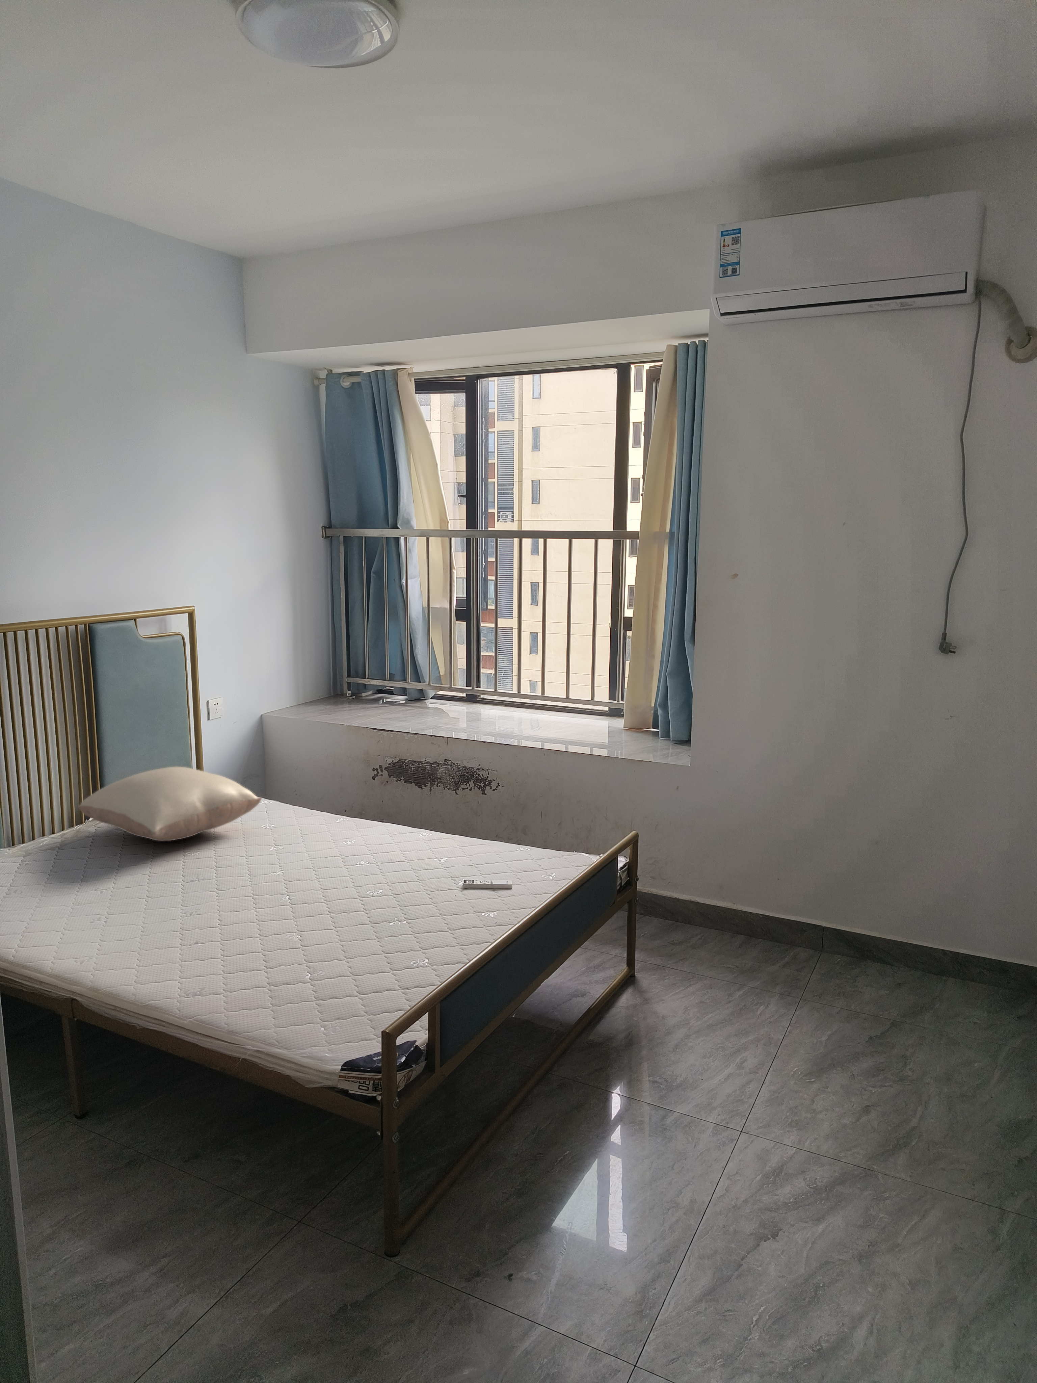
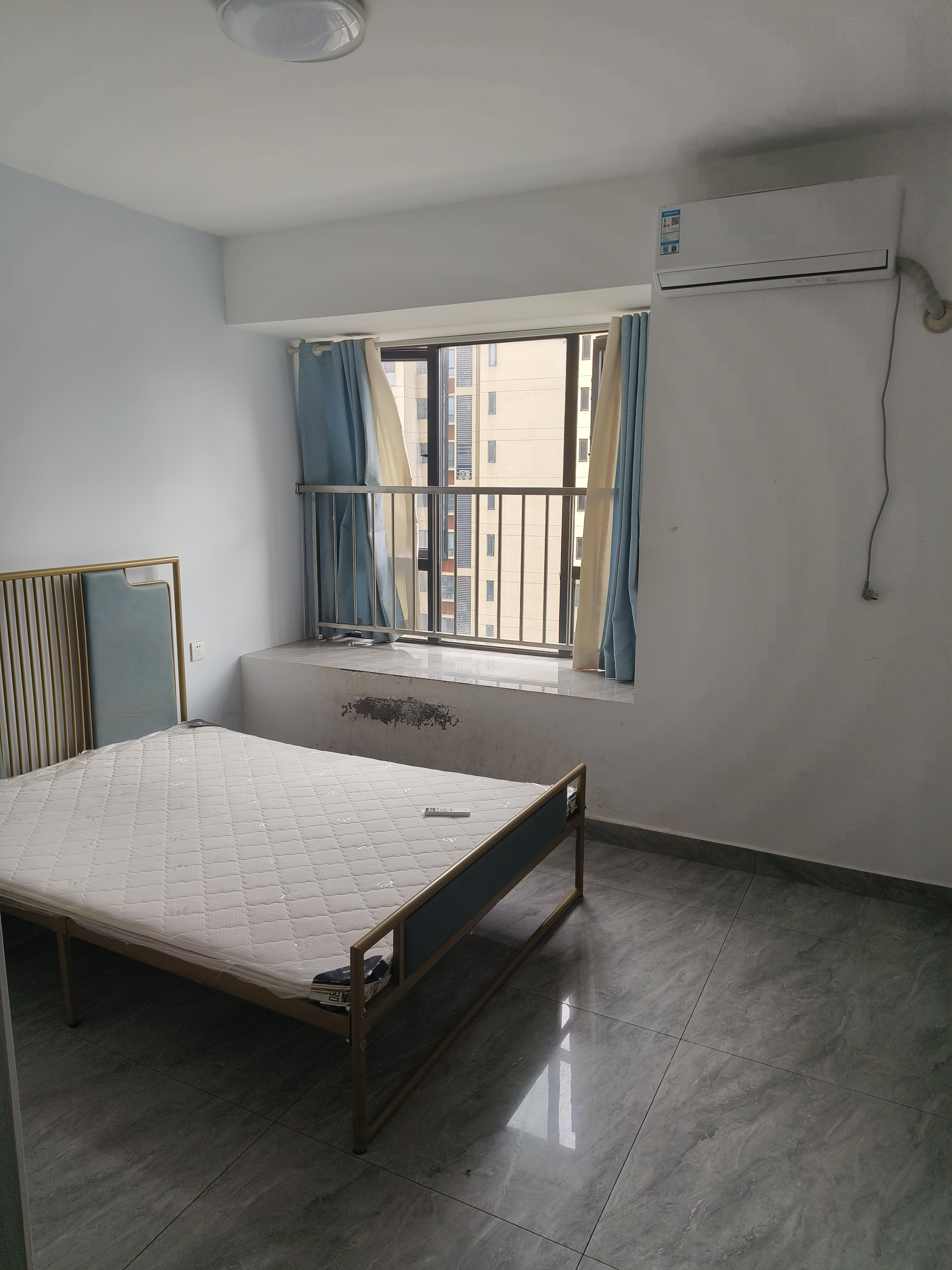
- pillow [77,767,263,842]
